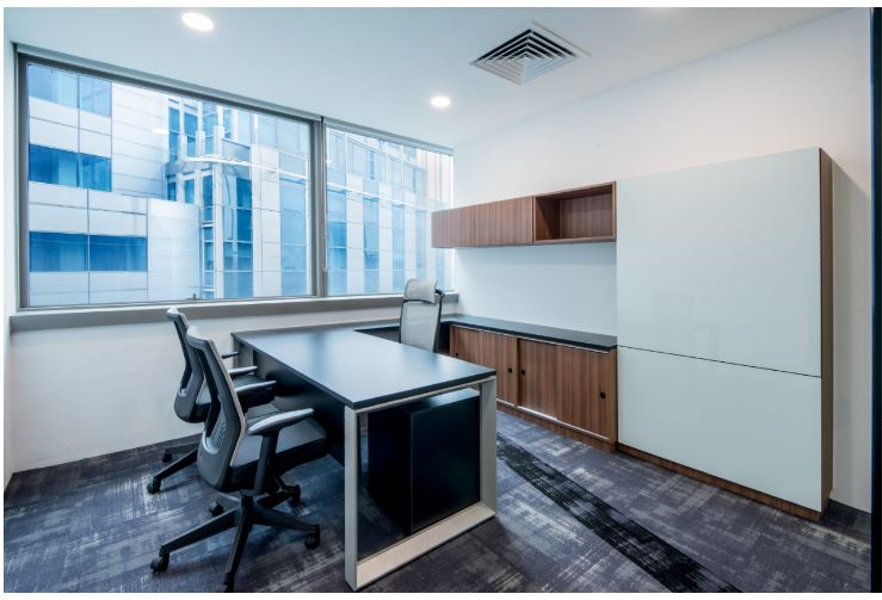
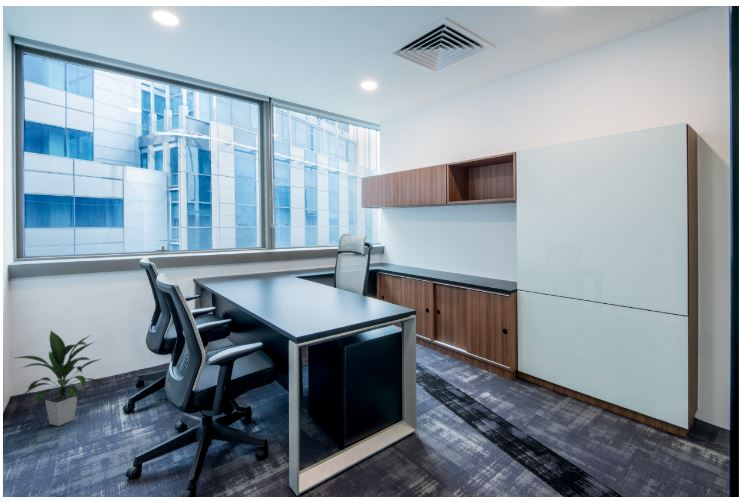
+ indoor plant [15,329,107,427]
